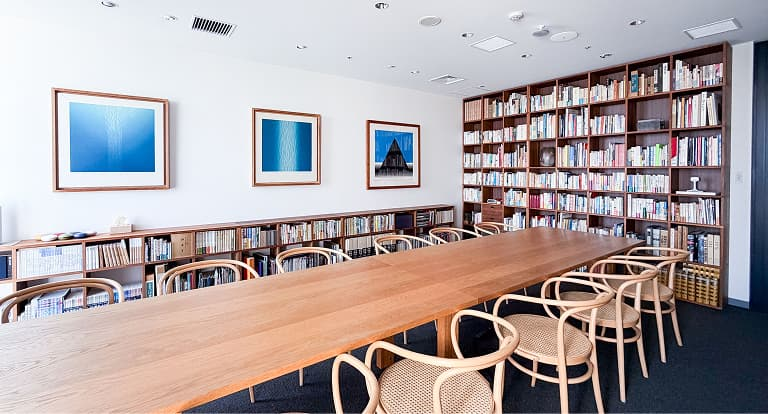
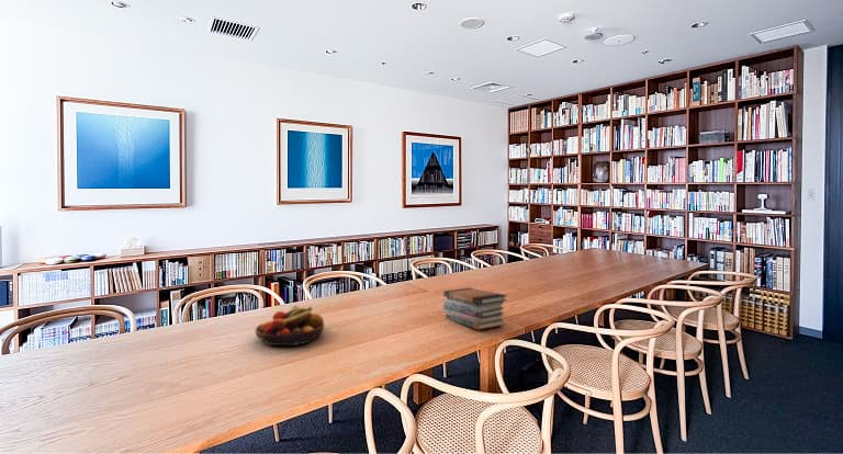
+ fruit bowl [254,304,325,347]
+ book stack [442,287,508,331]
